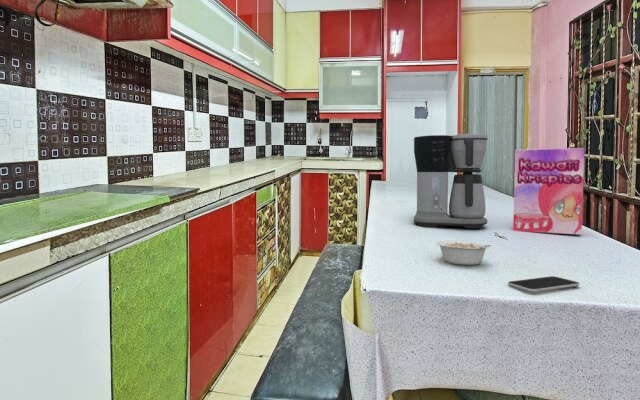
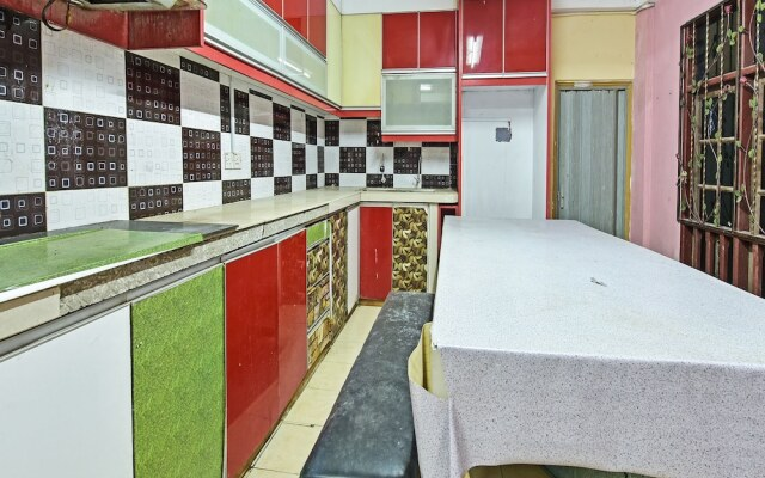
- cereal box [512,147,585,236]
- legume [435,240,492,266]
- smartphone [507,275,580,293]
- coffee maker [413,133,489,229]
